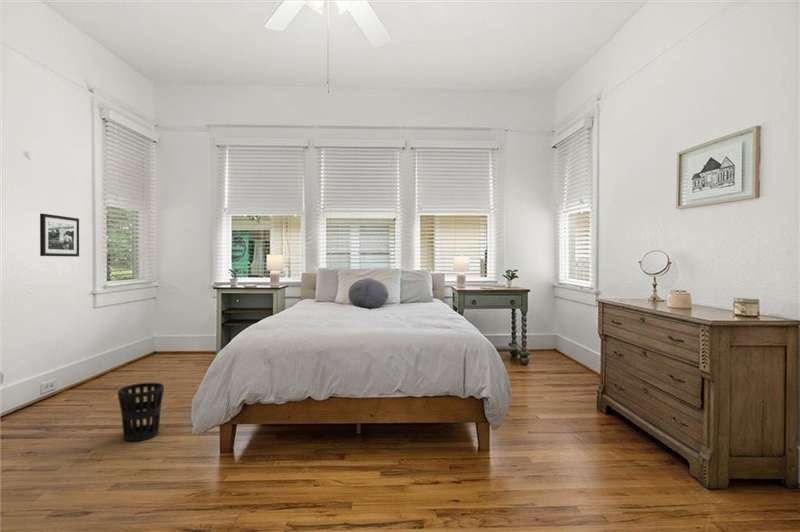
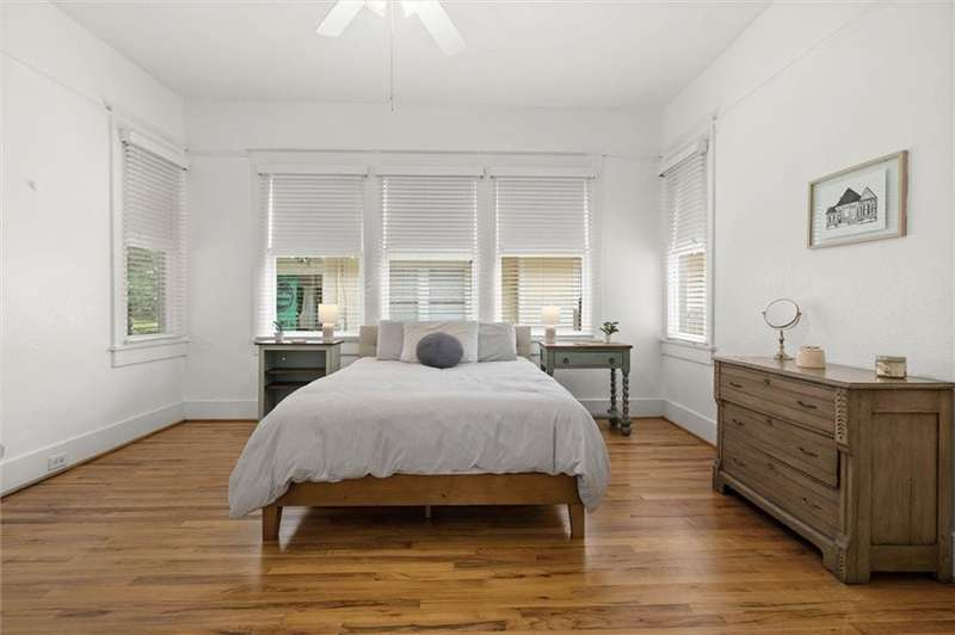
- picture frame [39,213,80,258]
- wastebasket [117,382,165,442]
